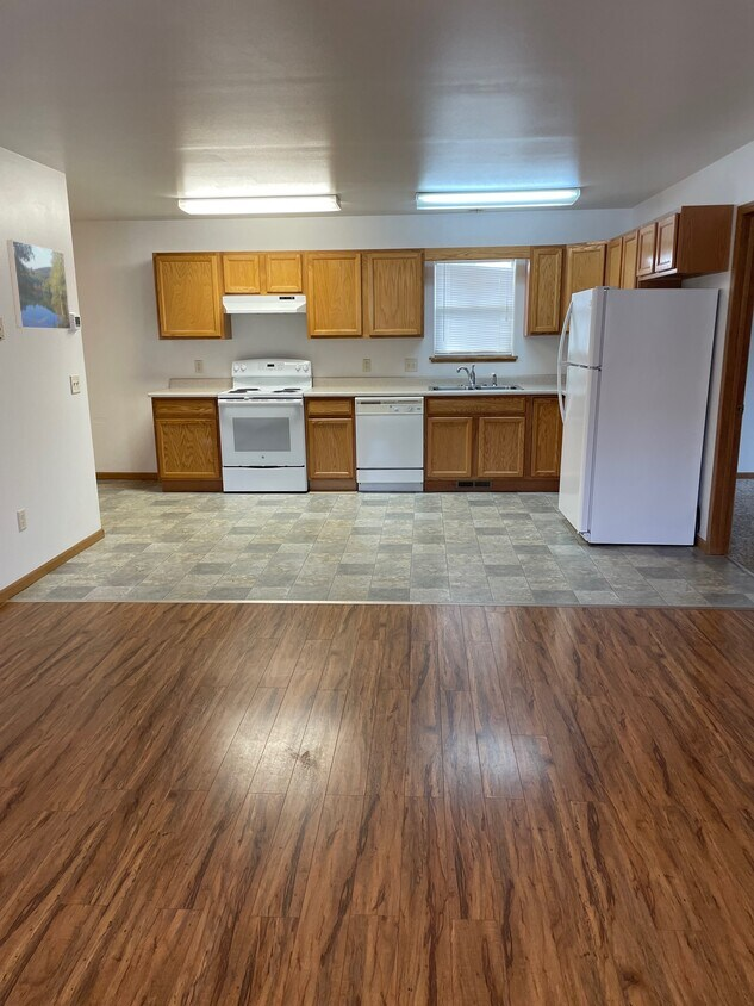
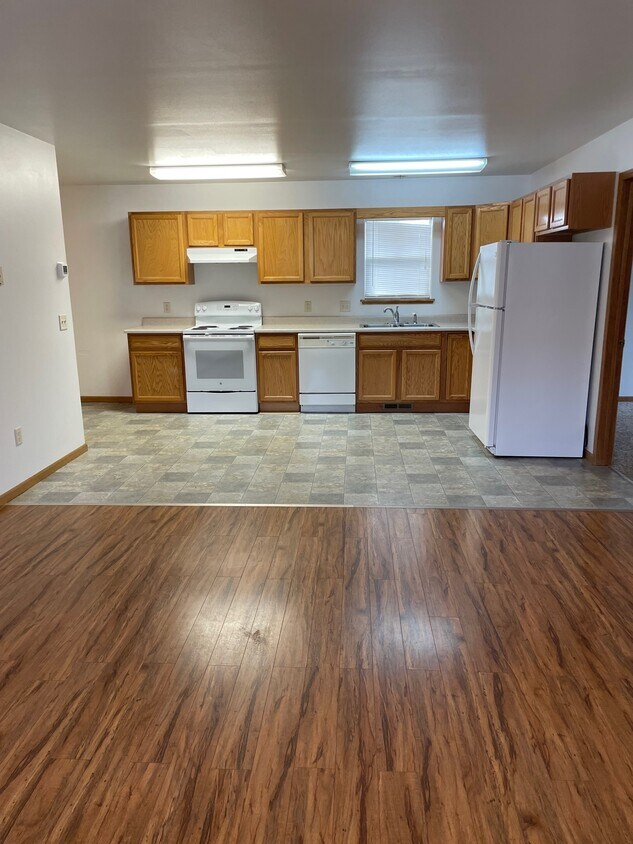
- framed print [6,238,73,330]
